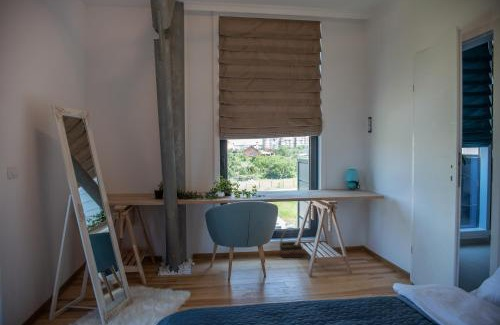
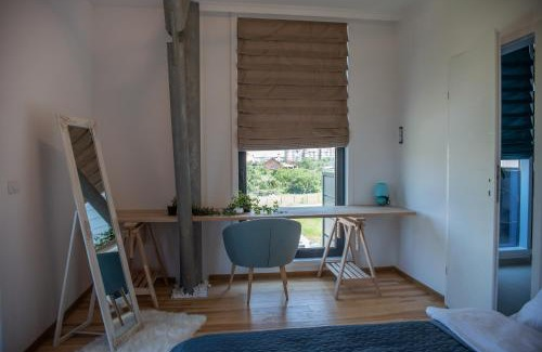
- basket [279,227,303,259]
